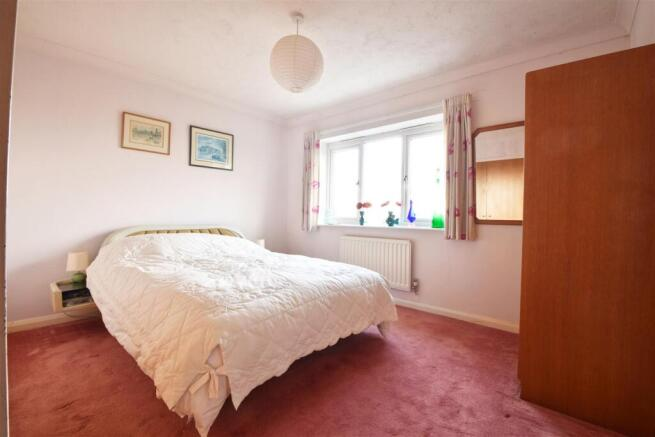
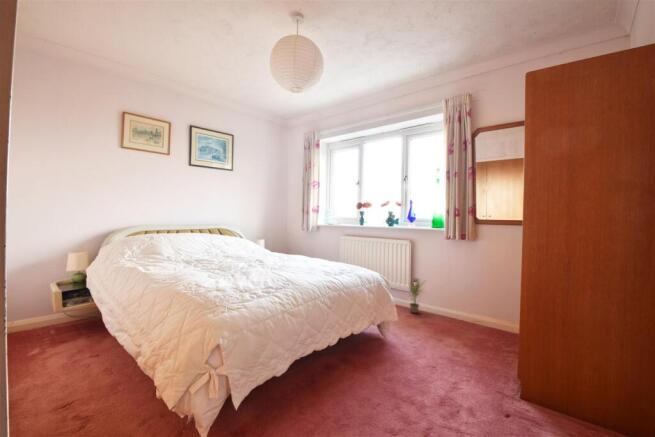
+ potted plant [405,279,428,314]
